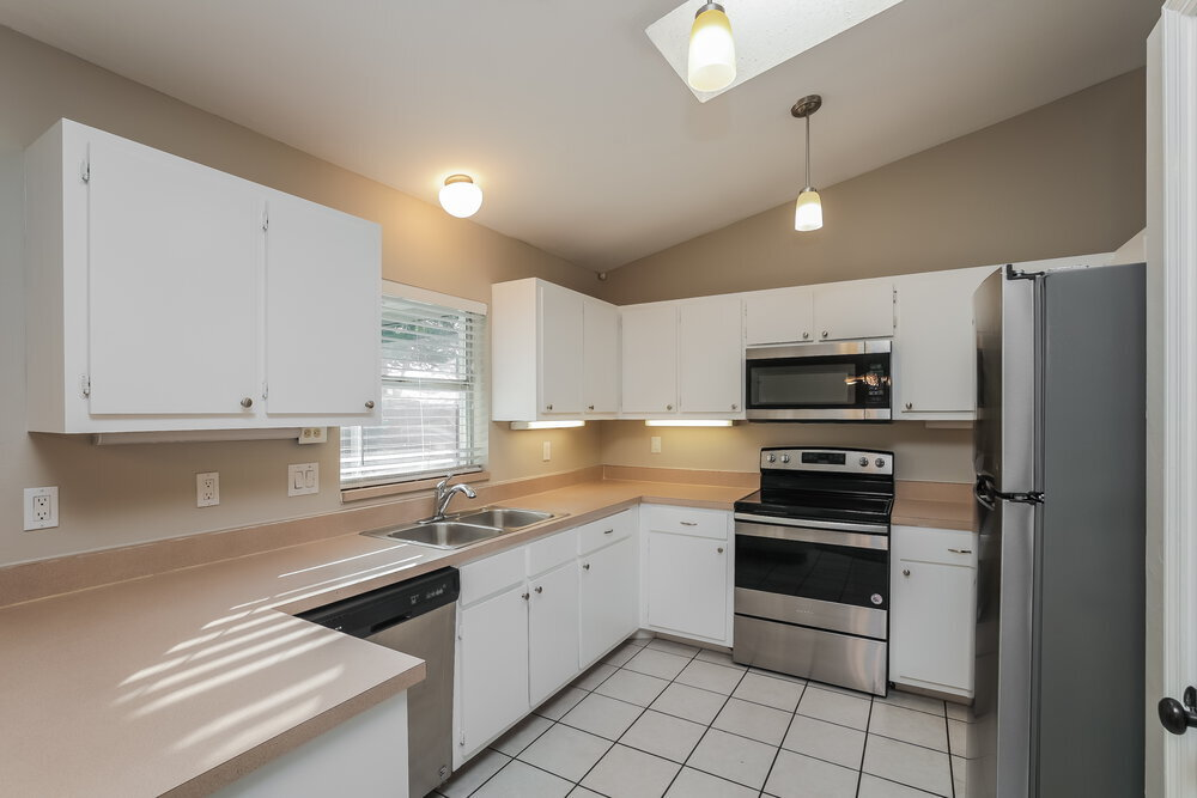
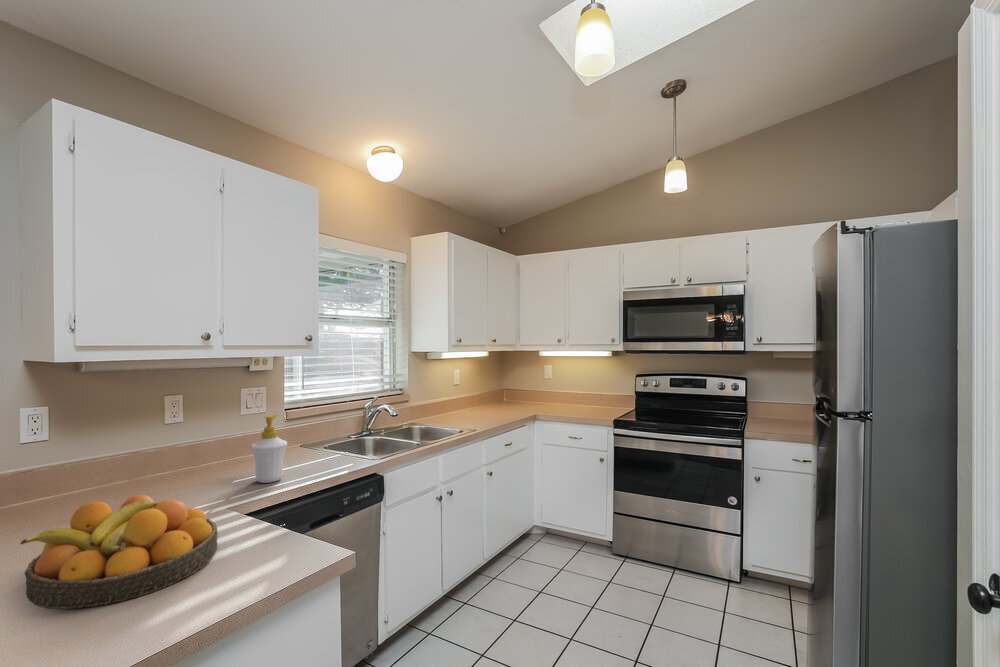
+ soap bottle [250,413,289,484]
+ fruit bowl [19,494,219,610]
